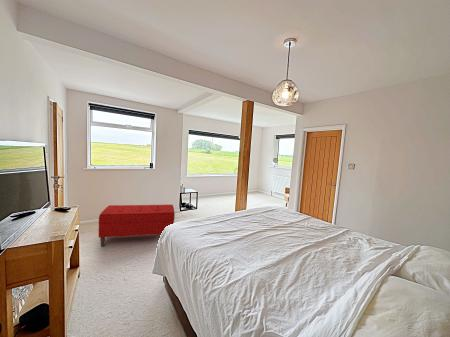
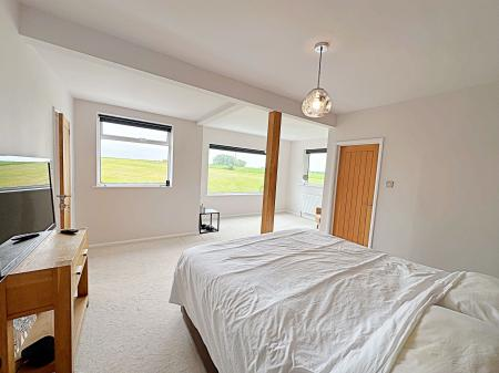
- bench [98,204,176,248]
